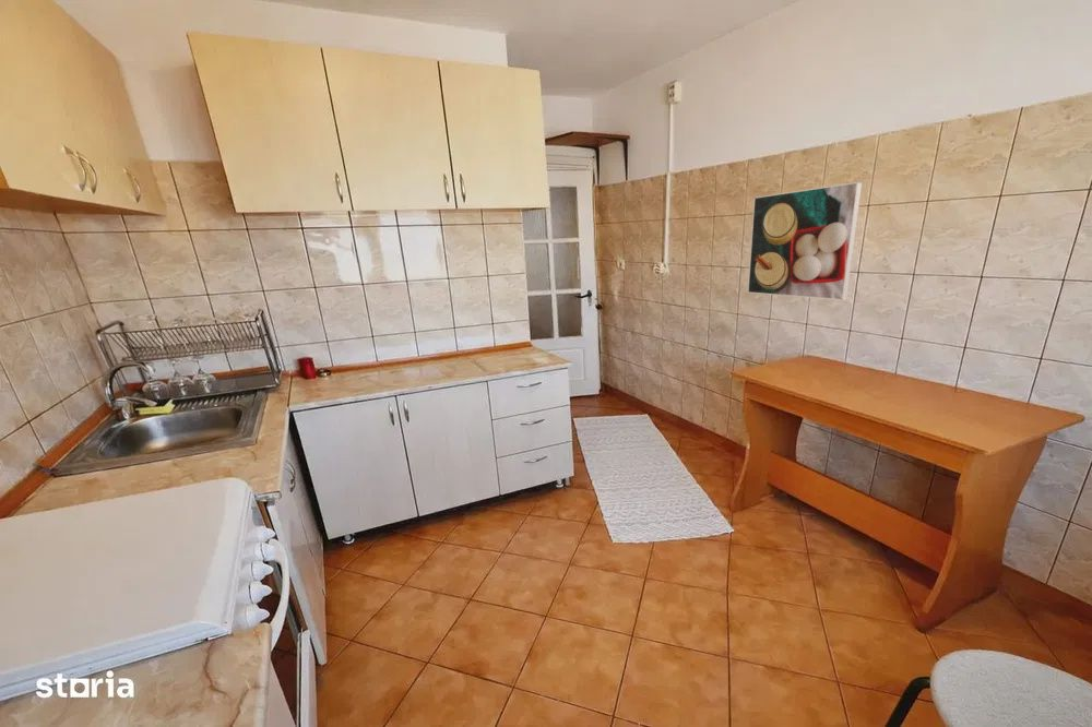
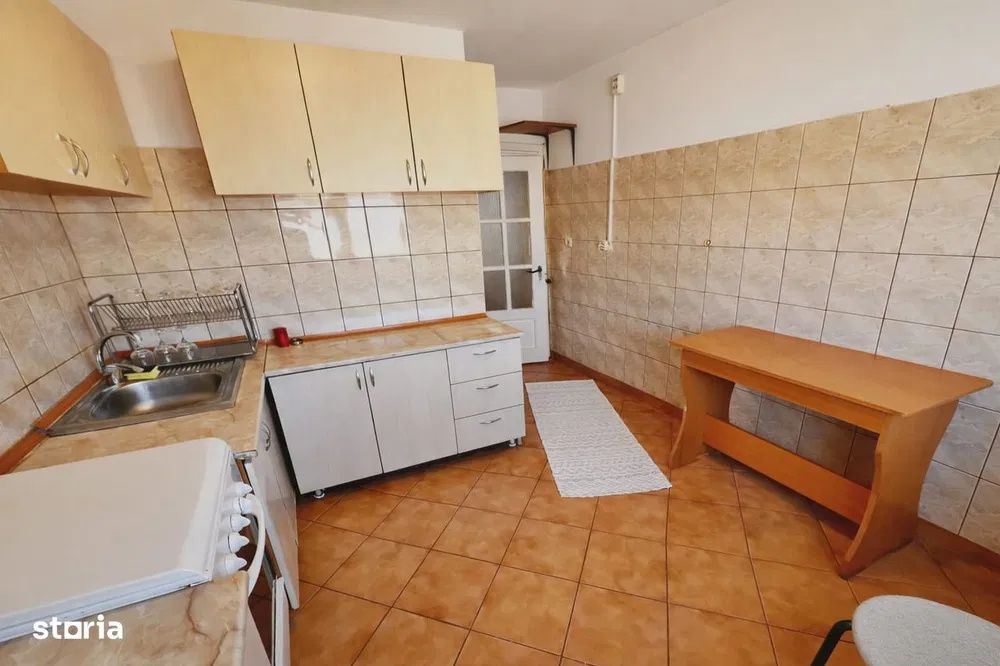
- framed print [747,181,863,301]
